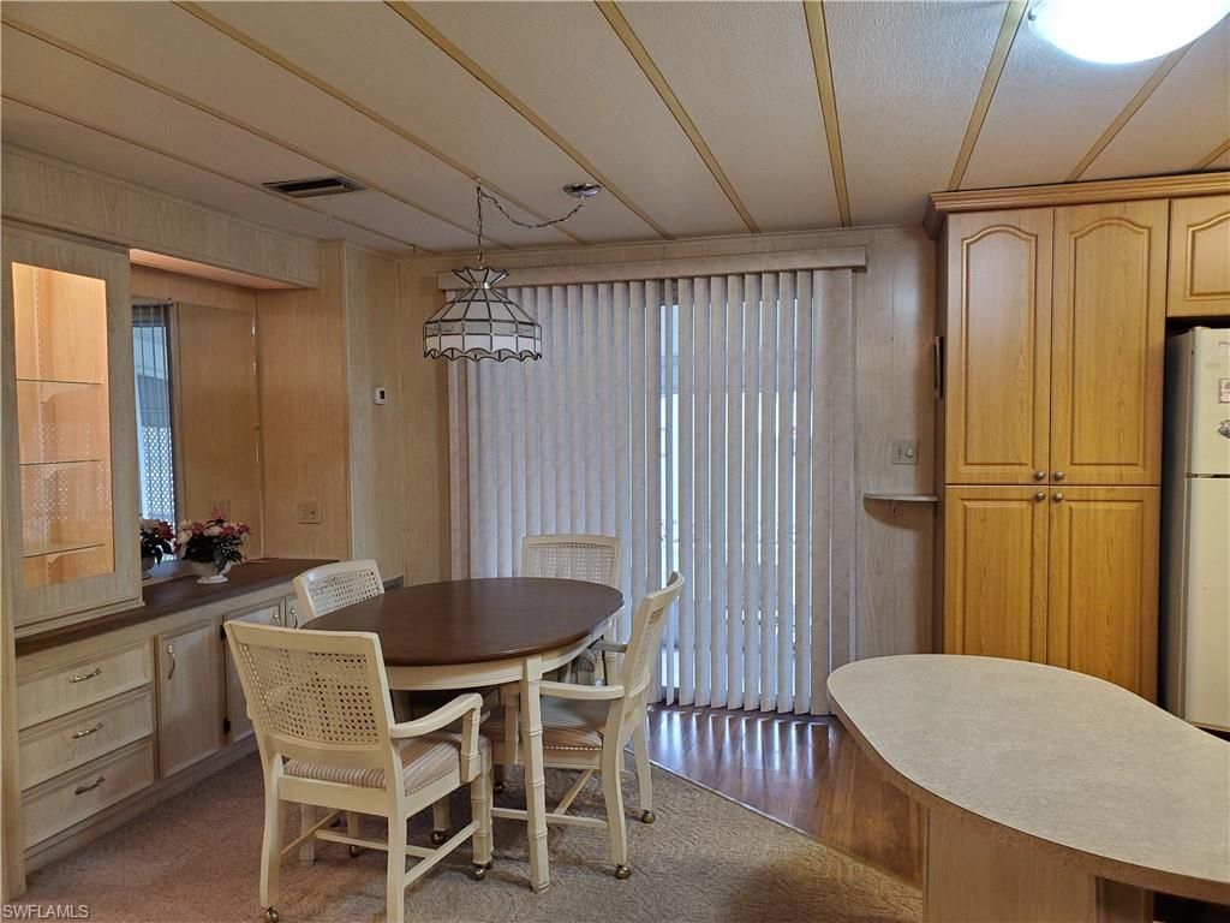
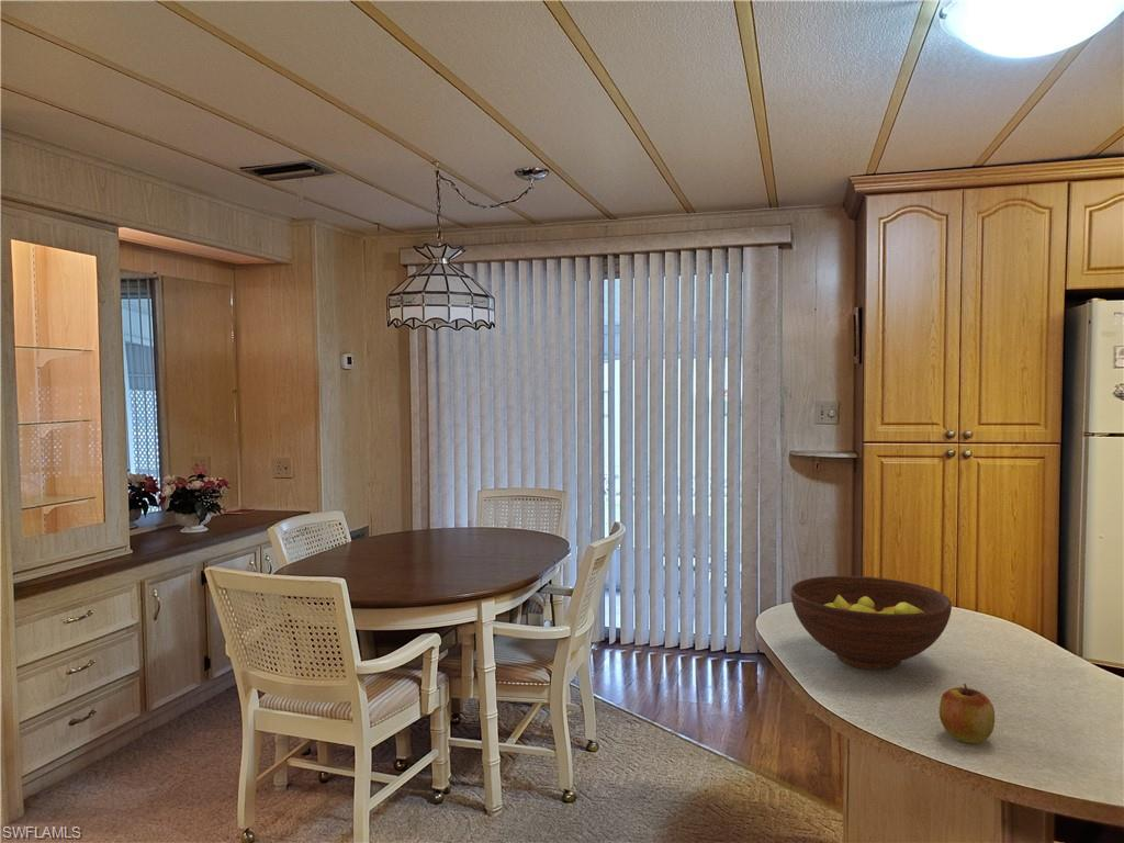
+ apple [938,683,996,744]
+ fruit bowl [789,575,953,671]
